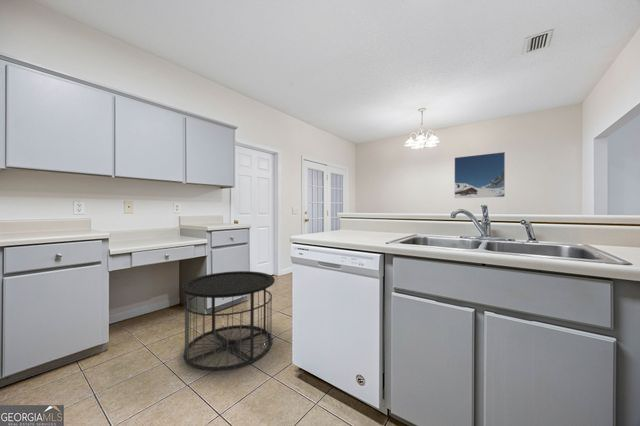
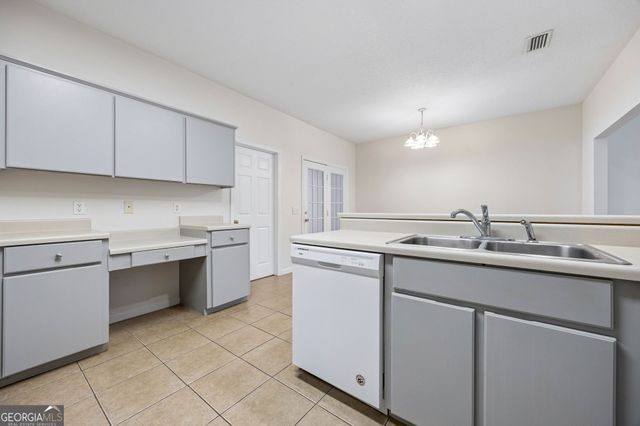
- side table [181,270,276,372]
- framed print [454,151,506,199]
